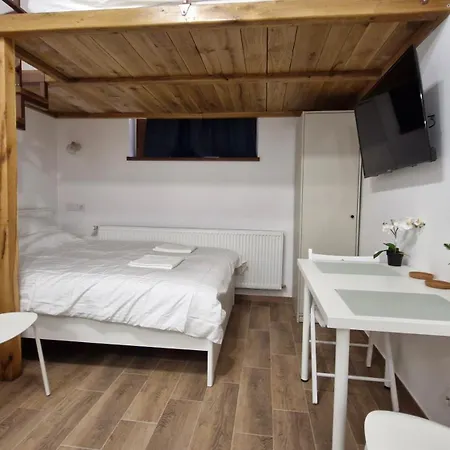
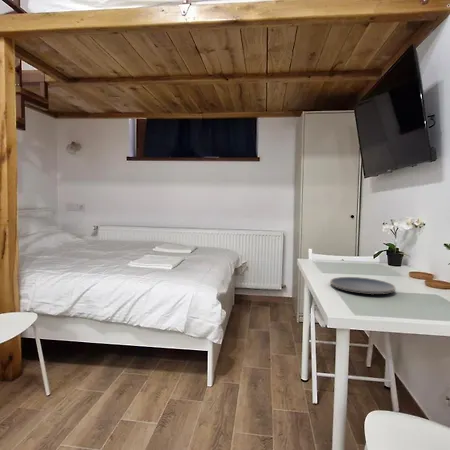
+ plate [329,276,396,295]
